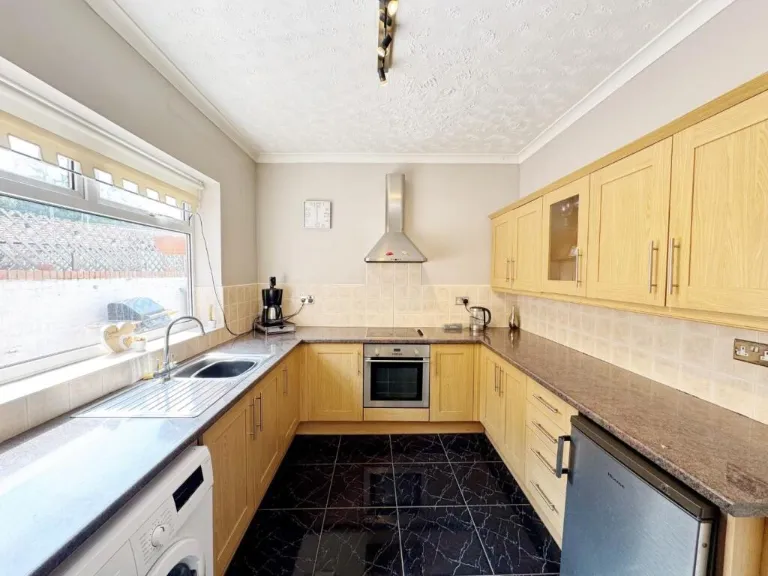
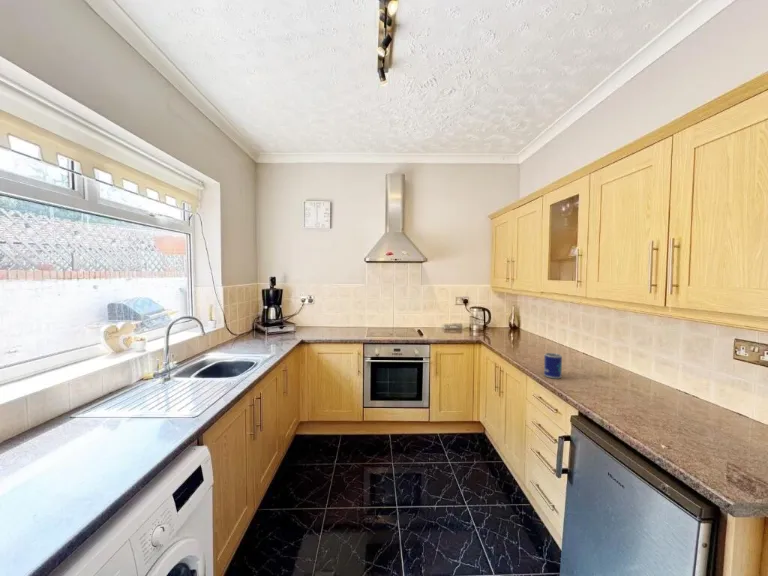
+ mug [543,352,563,379]
